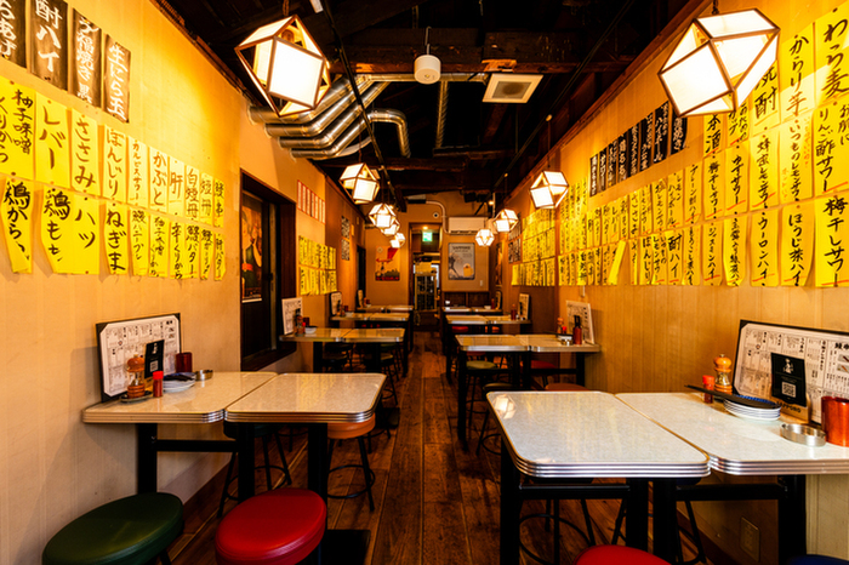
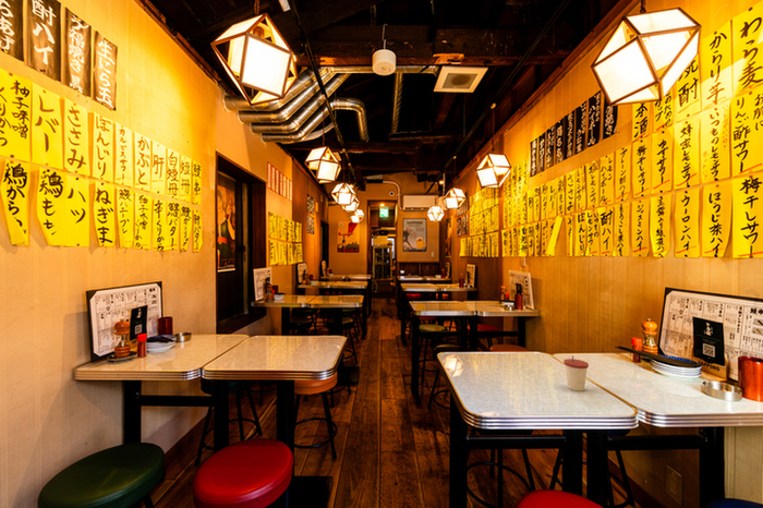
+ cup [562,354,590,392]
